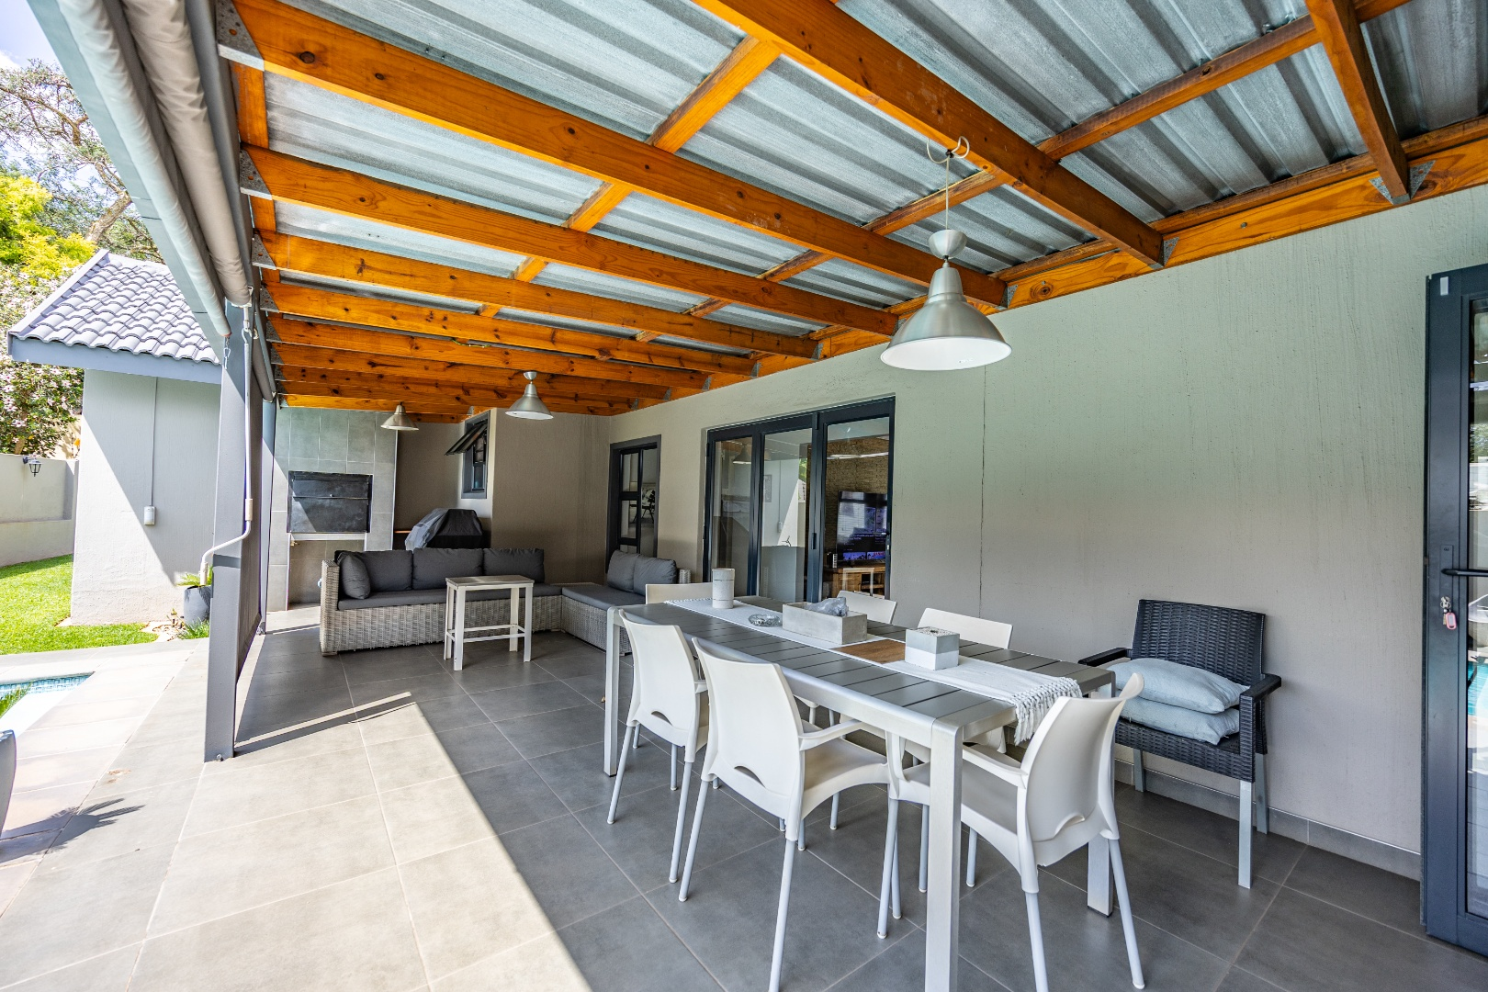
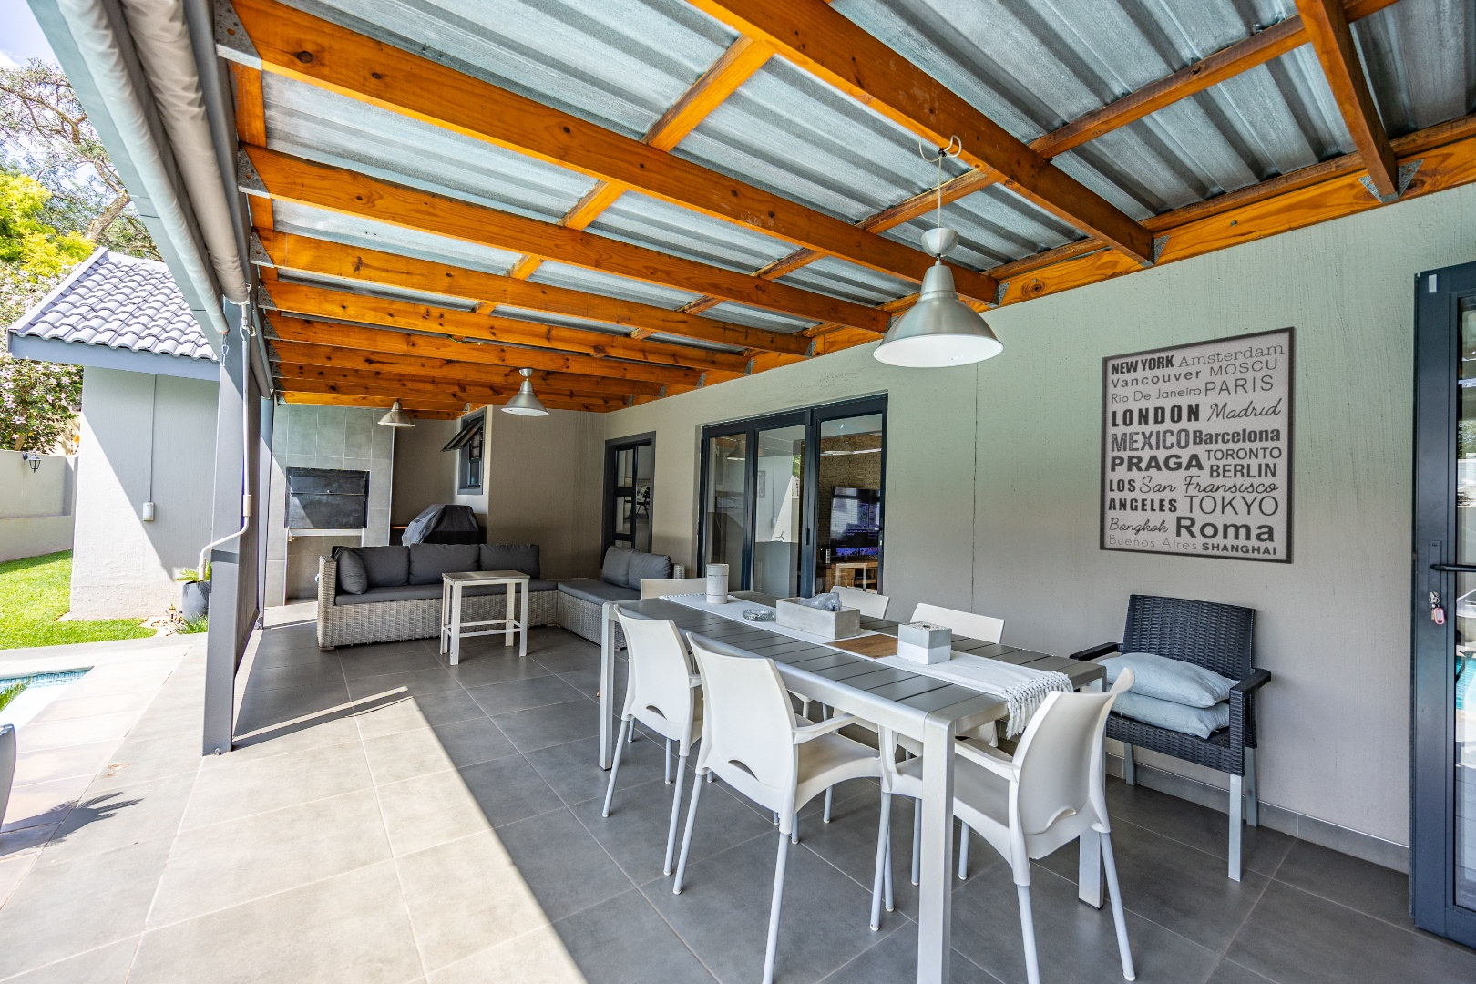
+ wall art [1099,325,1297,564]
